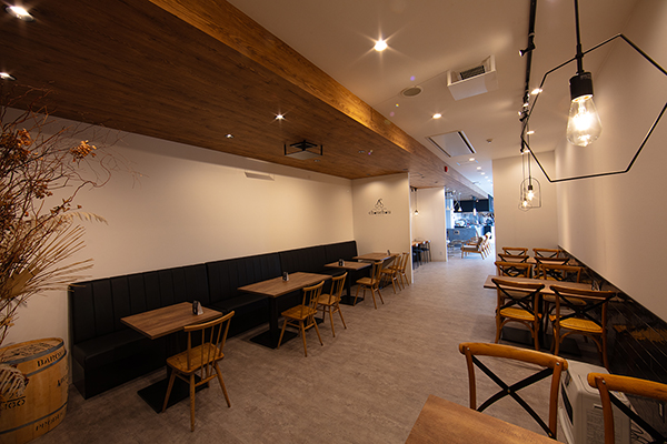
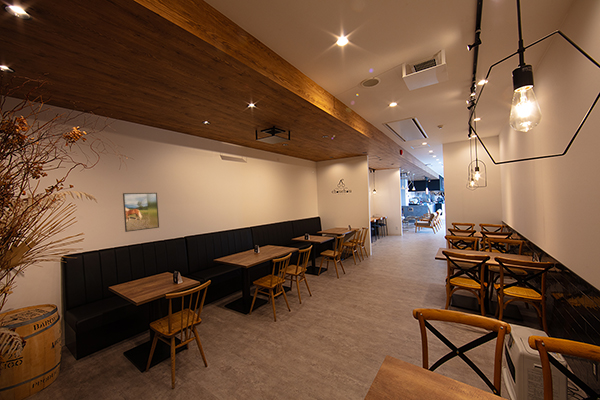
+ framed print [122,192,160,233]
